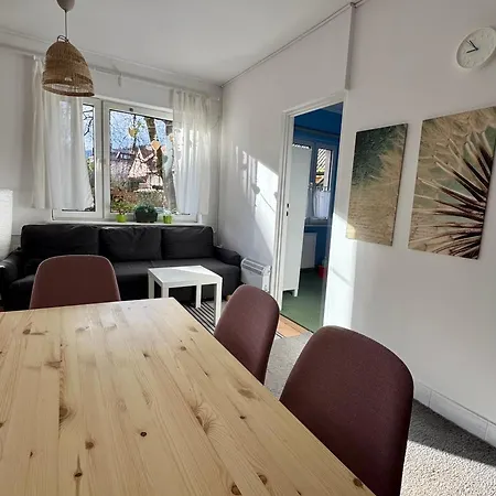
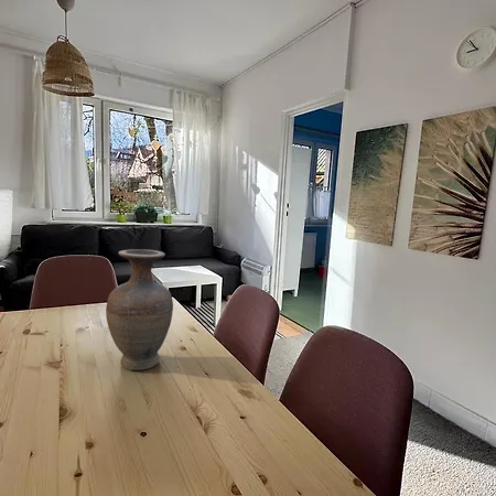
+ vase [105,248,174,371]
